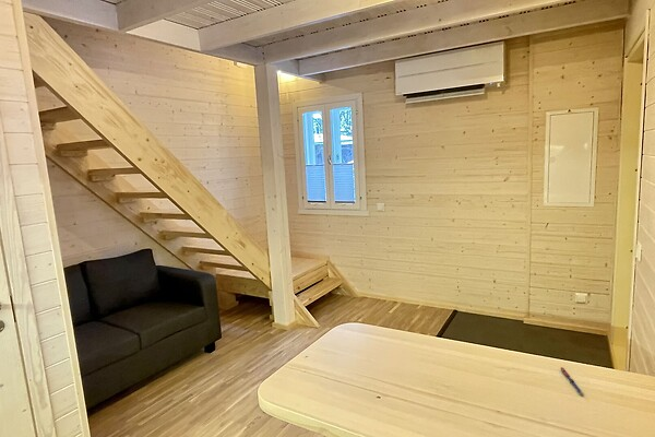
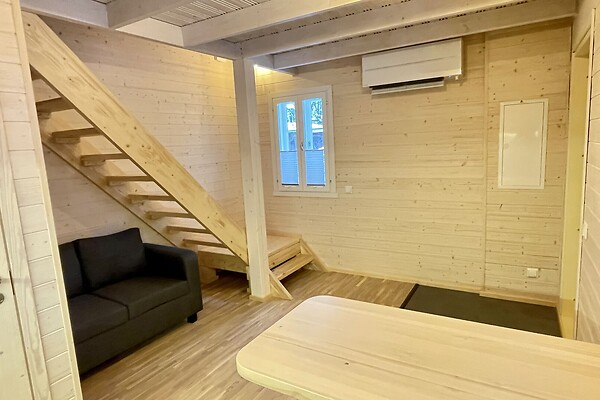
- pen [560,366,585,395]
